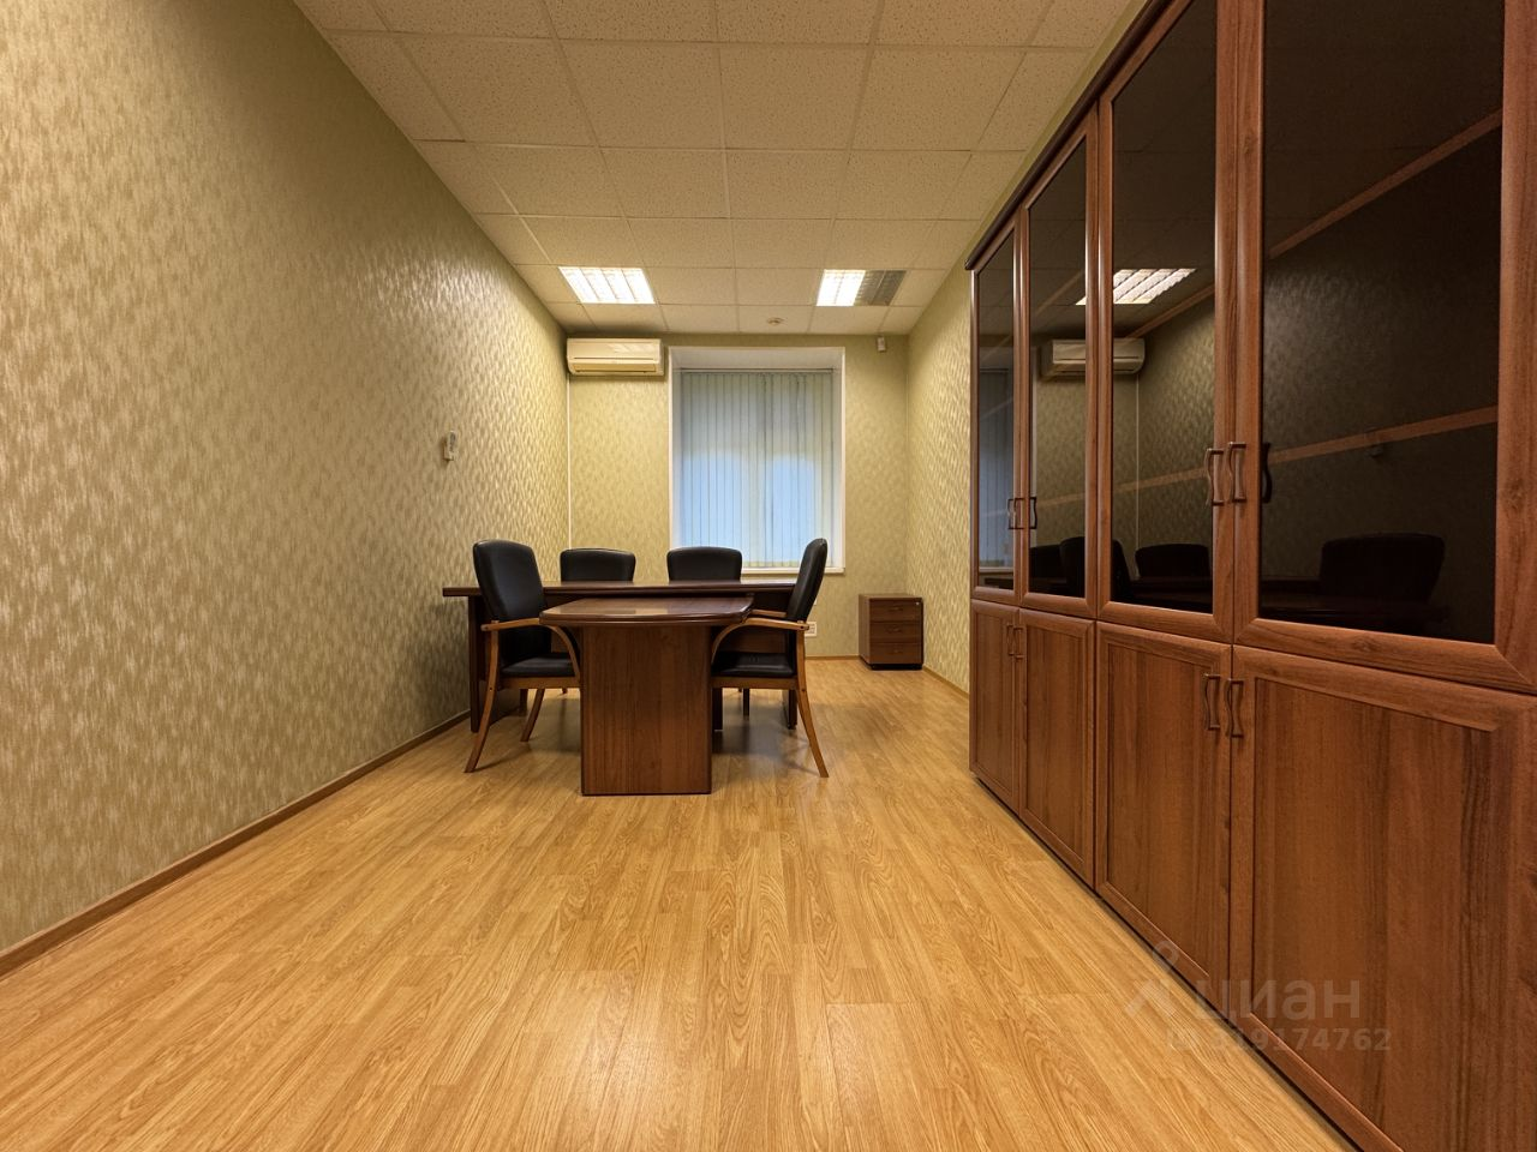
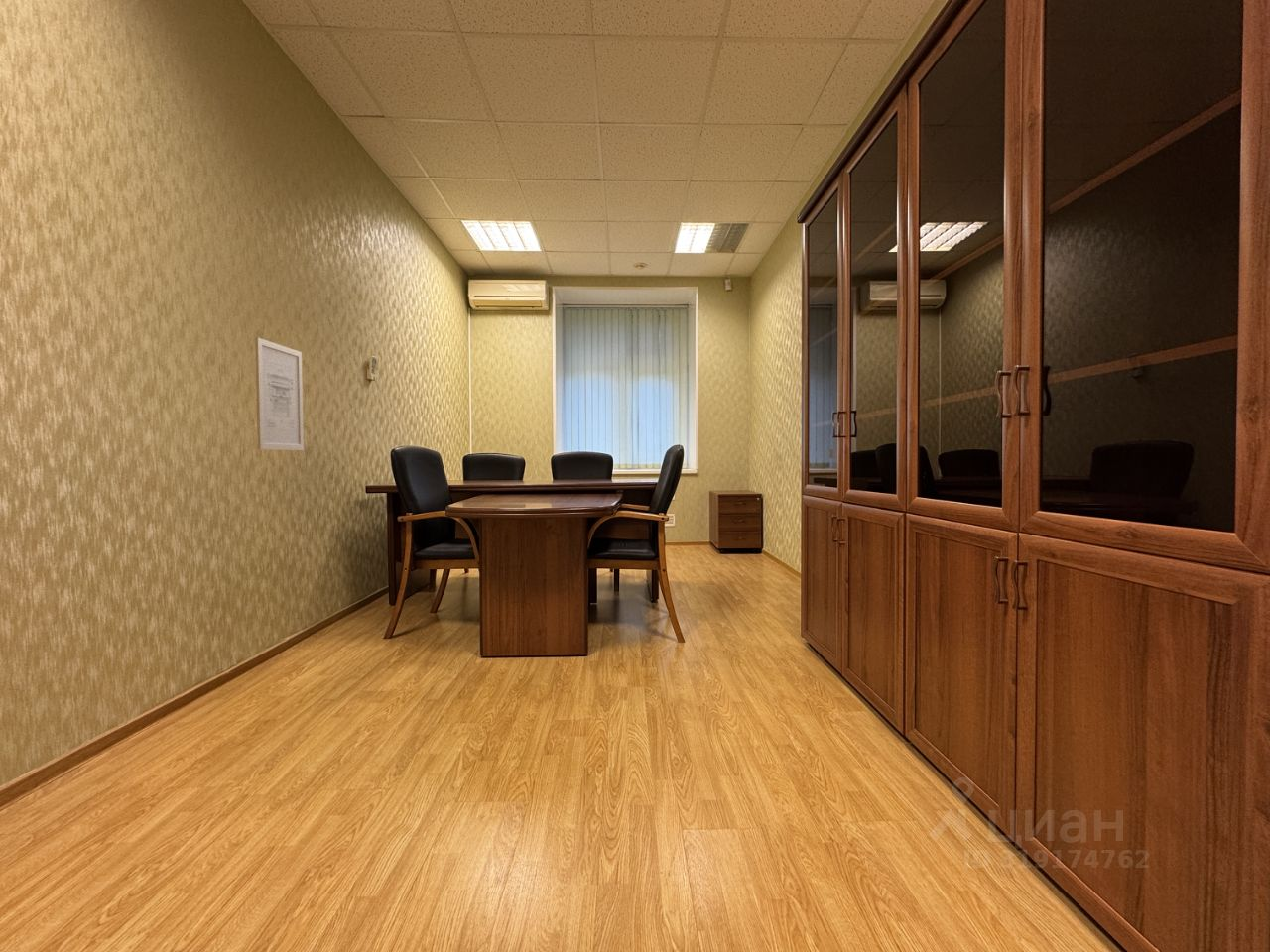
+ wall art [254,336,305,451]
